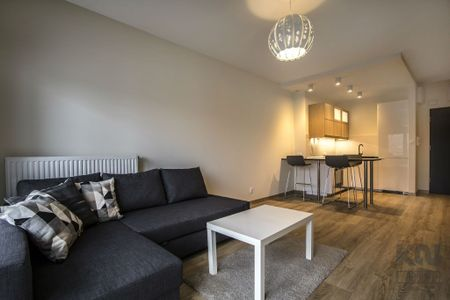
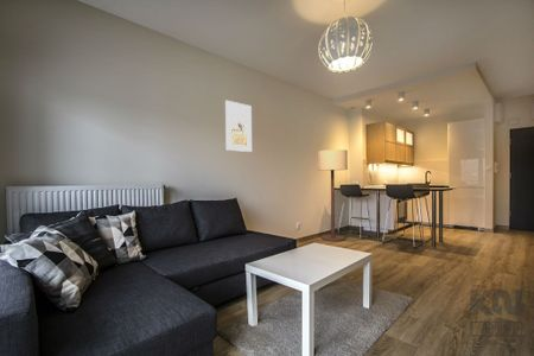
+ floor lamp [317,148,349,242]
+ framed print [224,100,253,153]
